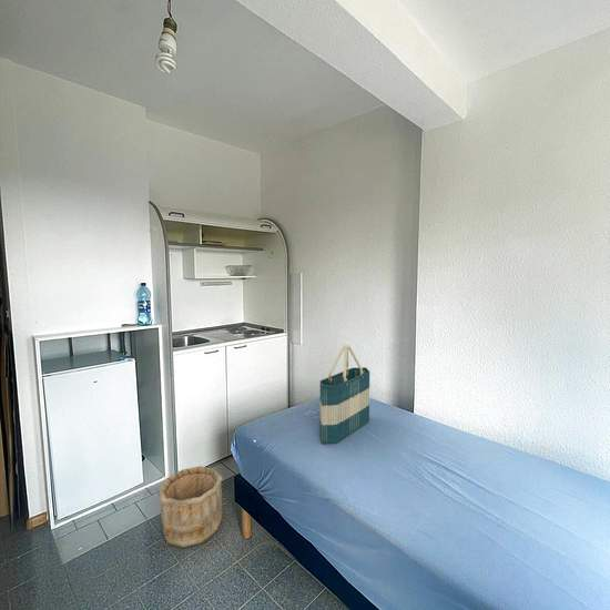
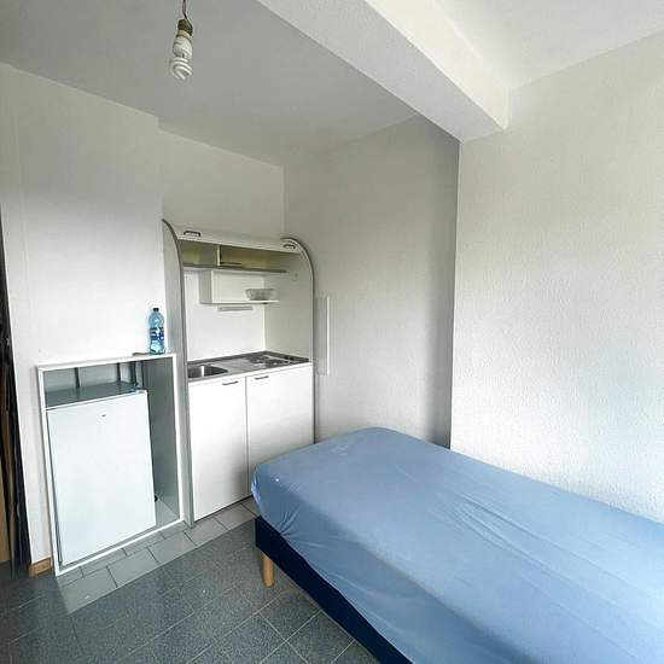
- wooden bucket [156,465,224,548]
- tote bag [319,344,370,445]
